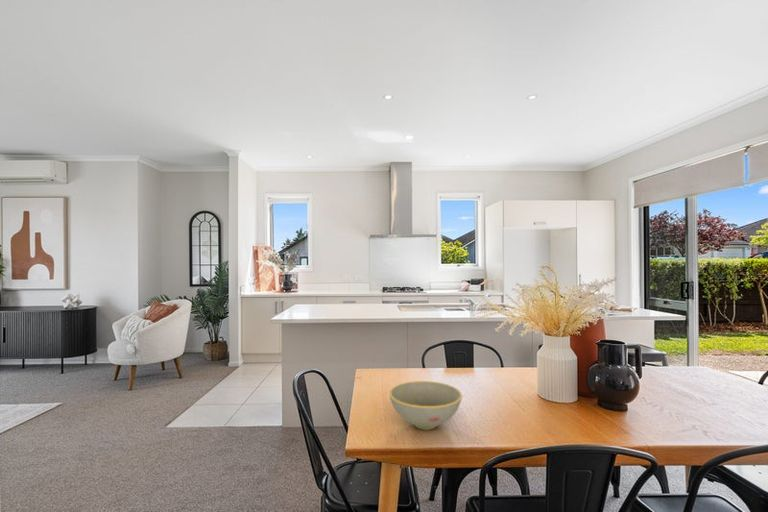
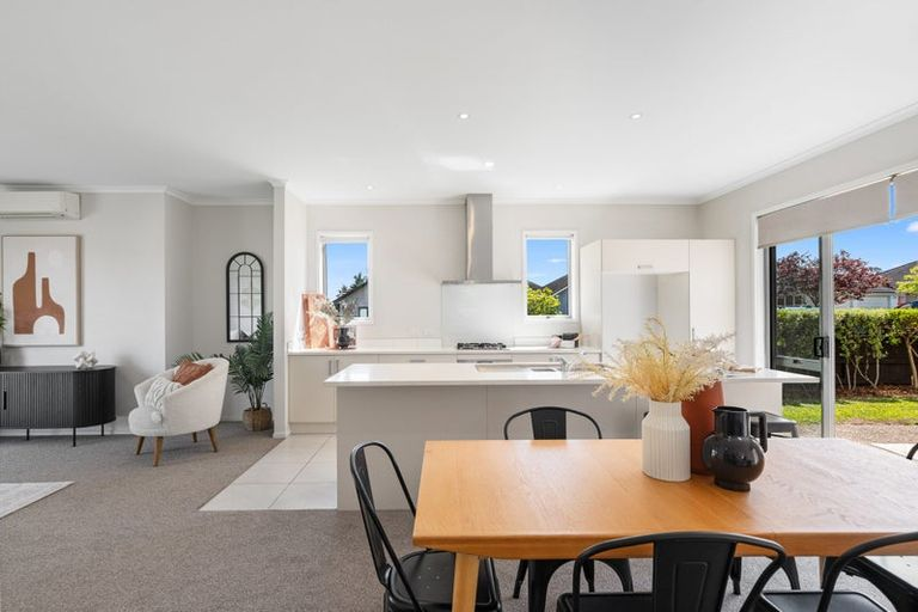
- bowl [388,380,463,430]
